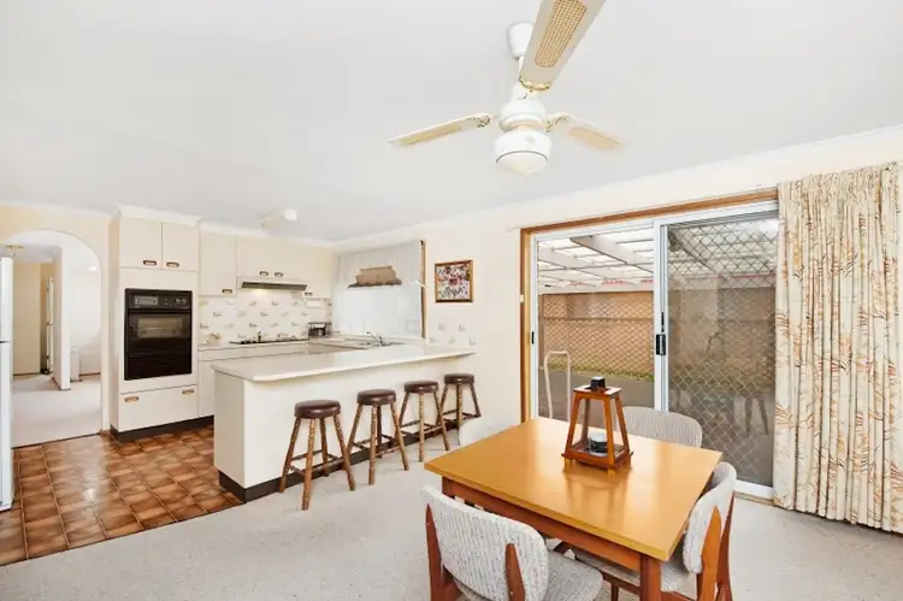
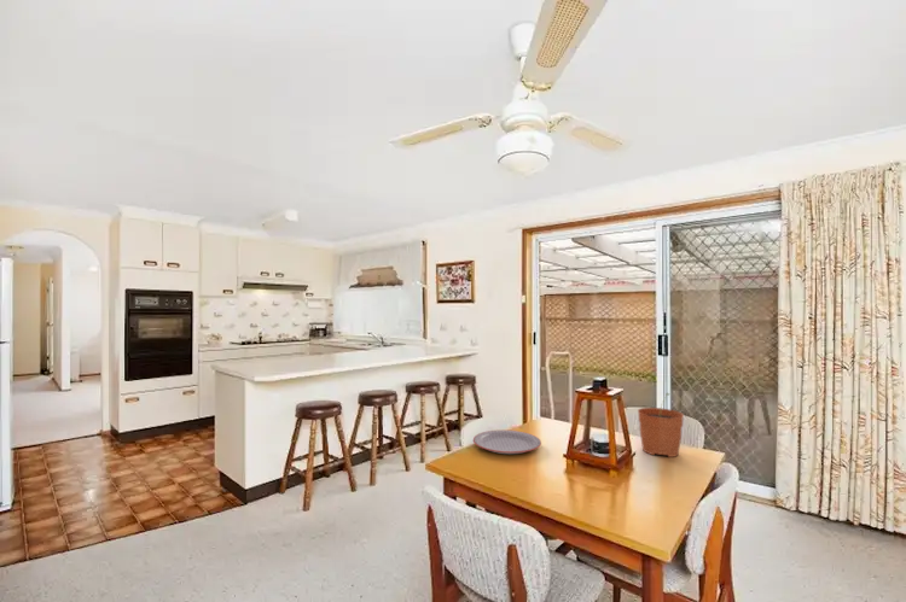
+ plant pot [637,392,685,458]
+ plate [472,428,542,455]
